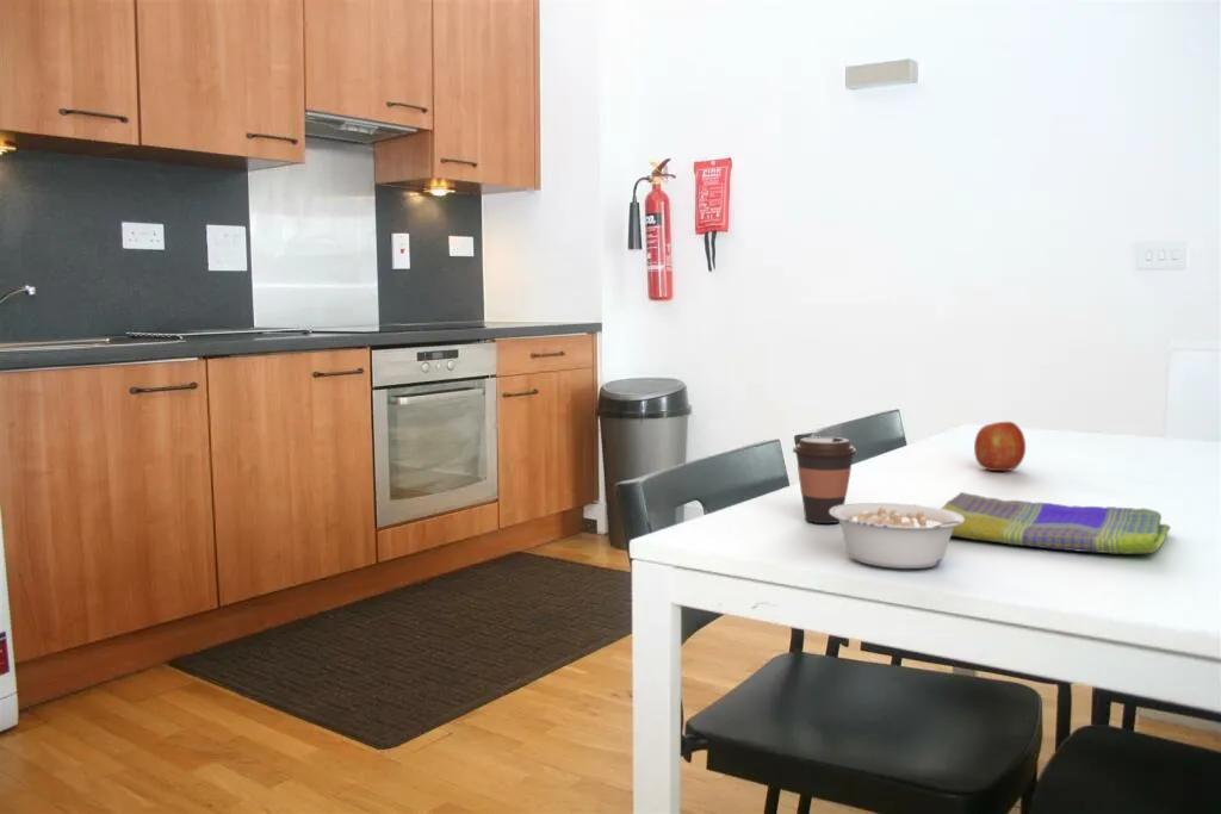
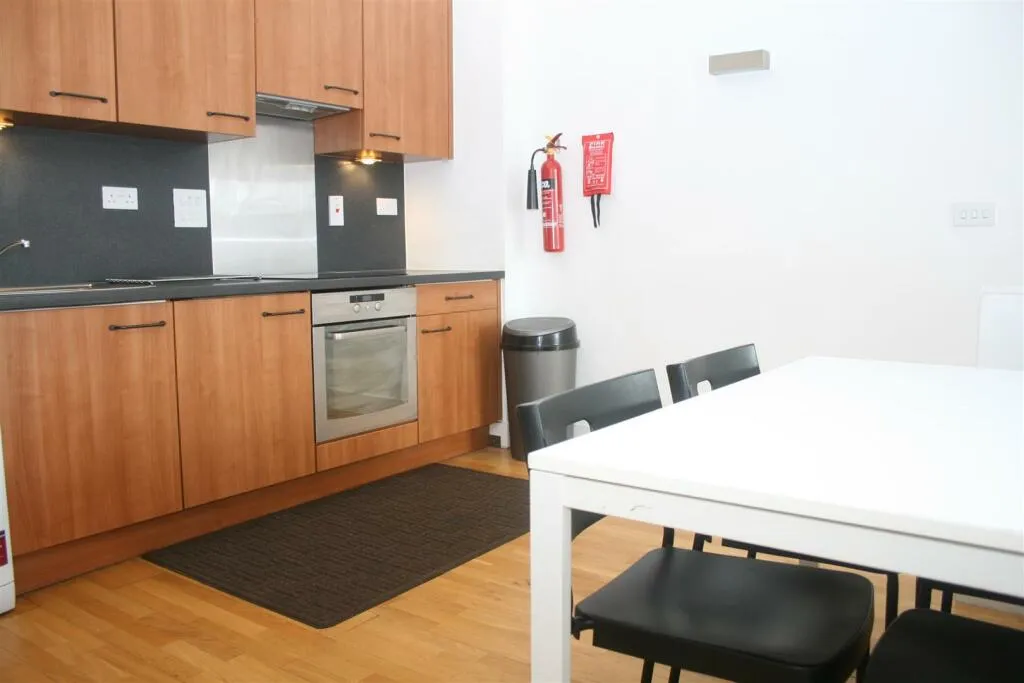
- fruit [973,421,1027,472]
- coffee cup [792,436,859,524]
- legume [830,502,965,570]
- dish towel [940,491,1171,555]
